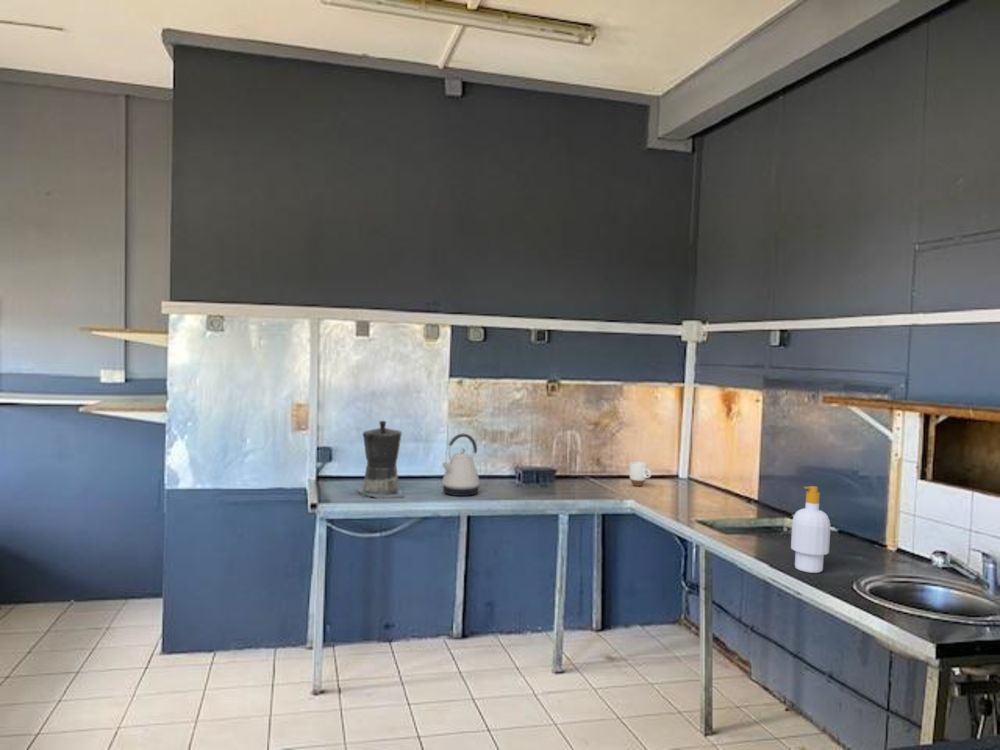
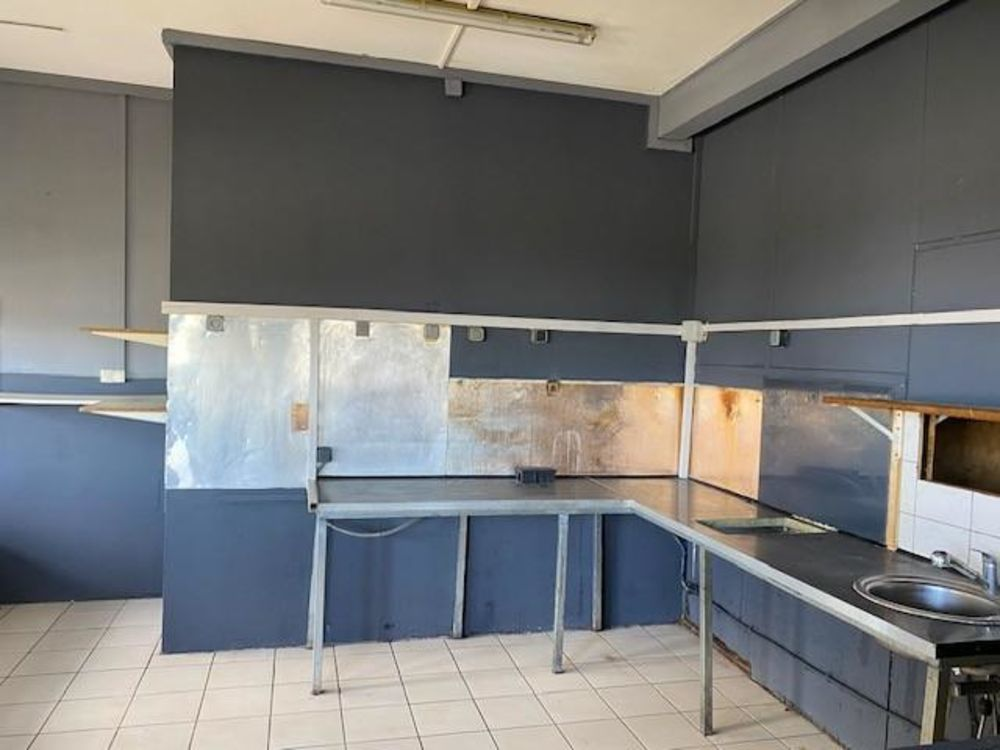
- soap bottle [790,485,832,574]
- coffee maker [357,420,405,499]
- mug [628,461,652,487]
- kettle [441,433,481,497]
